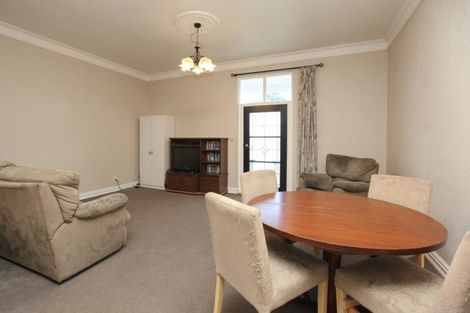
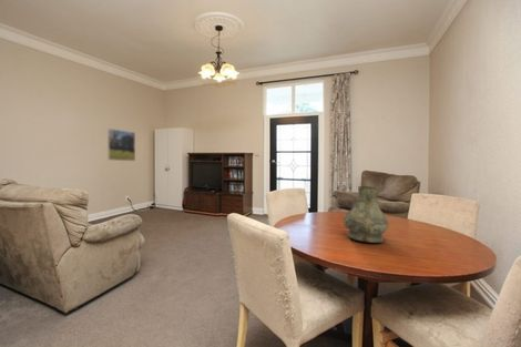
+ vase [343,185,390,244]
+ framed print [106,127,136,162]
